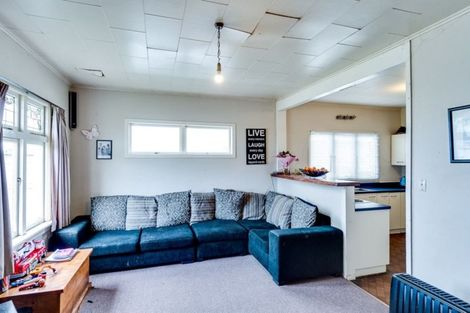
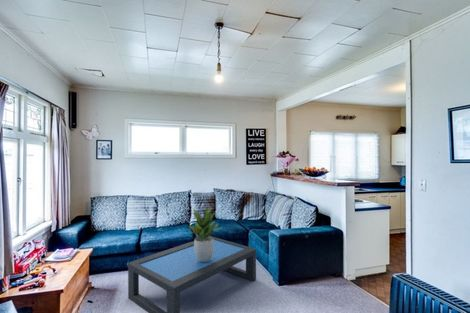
+ coffee table [127,235,257,313]
+ potted plant [188,203,224,262]
